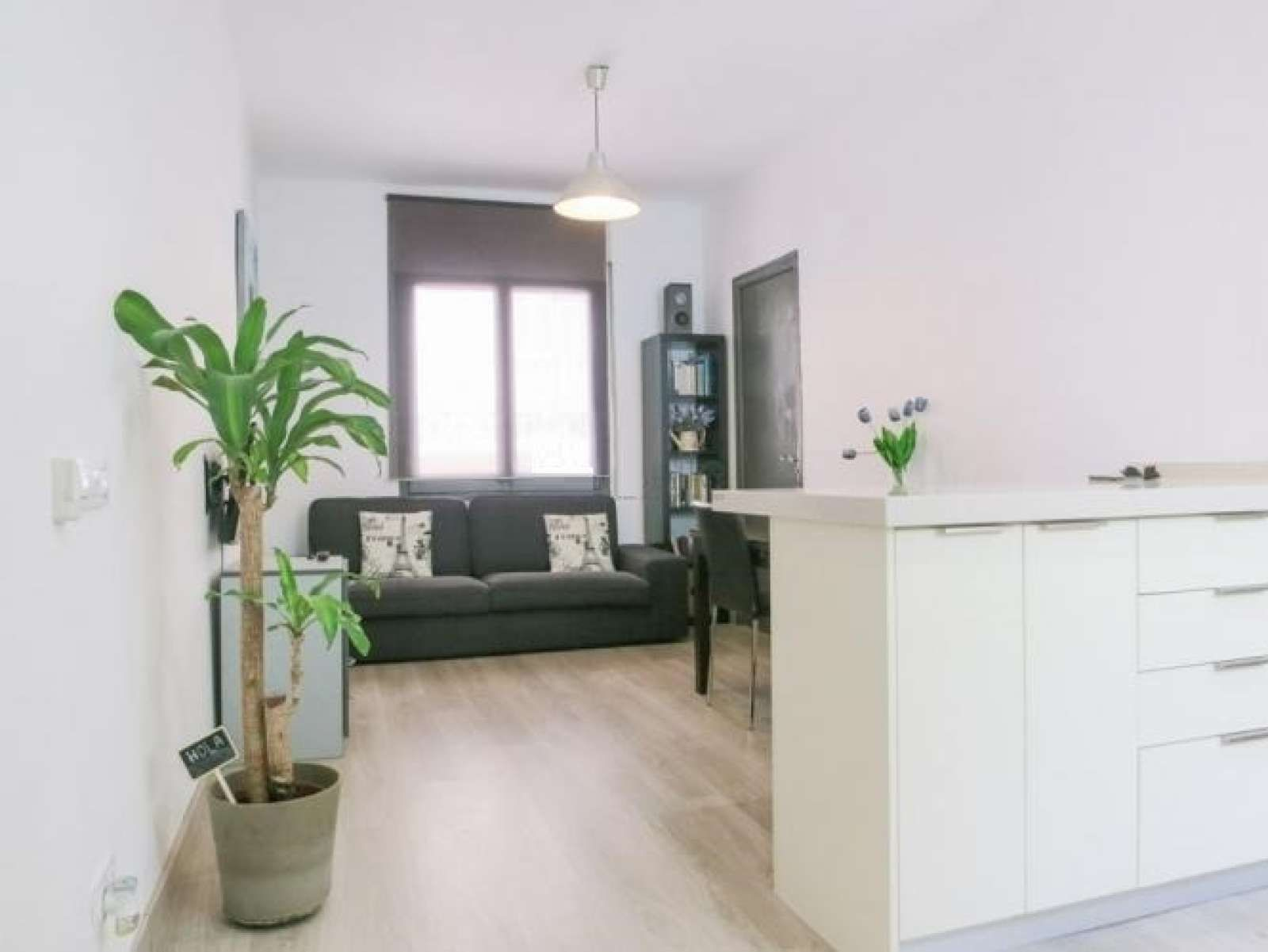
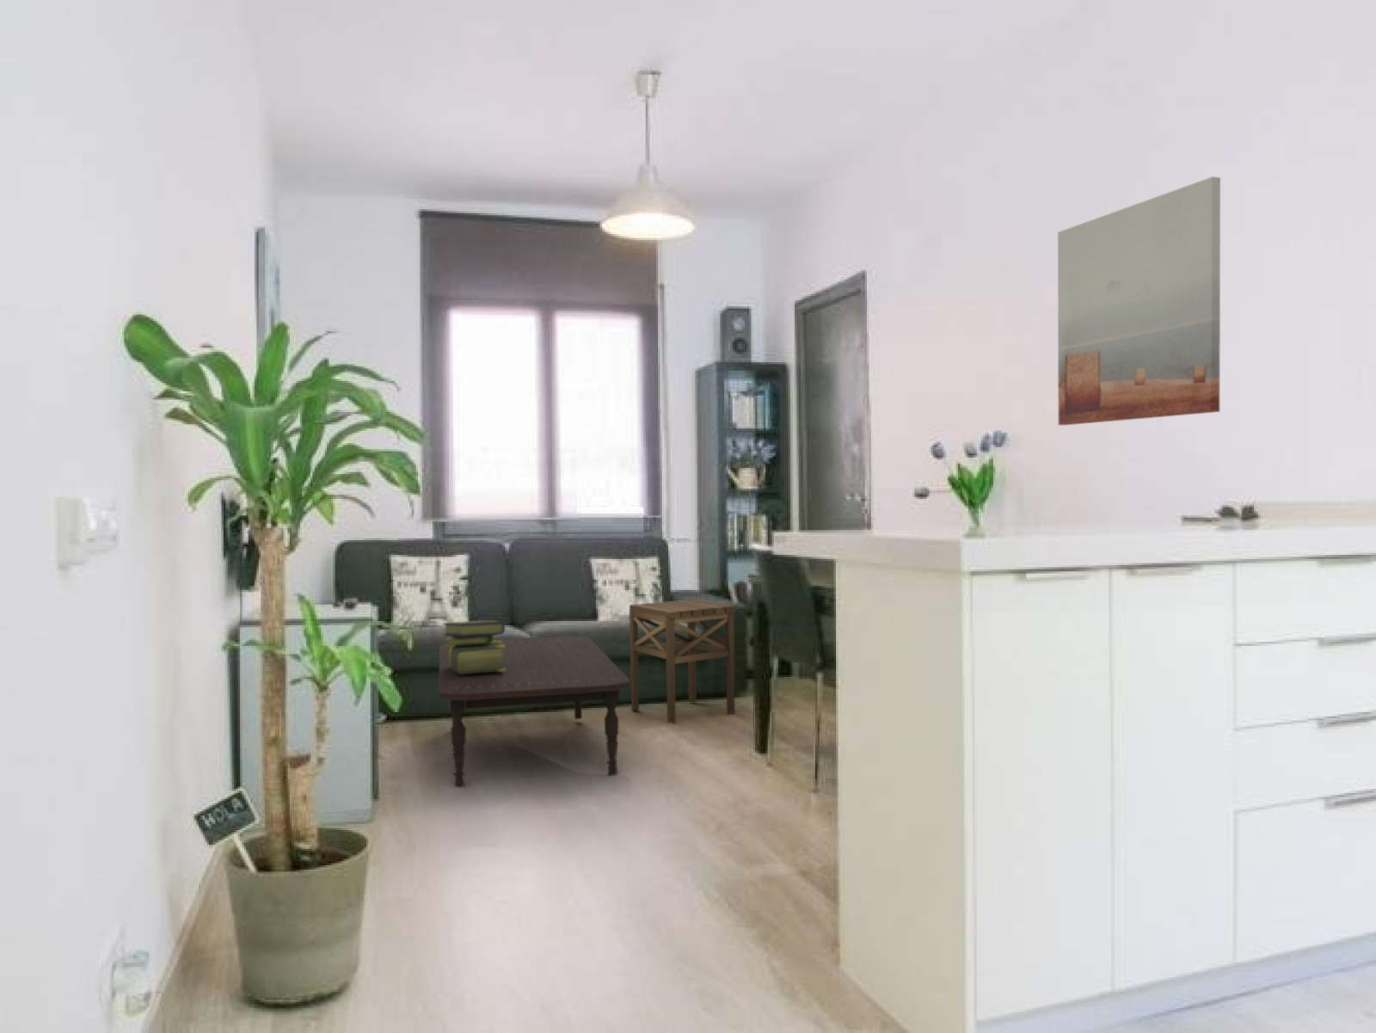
+ coffee table [437,636,632,789]
+ side table [628,599,736,724]
+ wall art [1057,176,1221,425]
+ stack of books [442,620,506,674]
